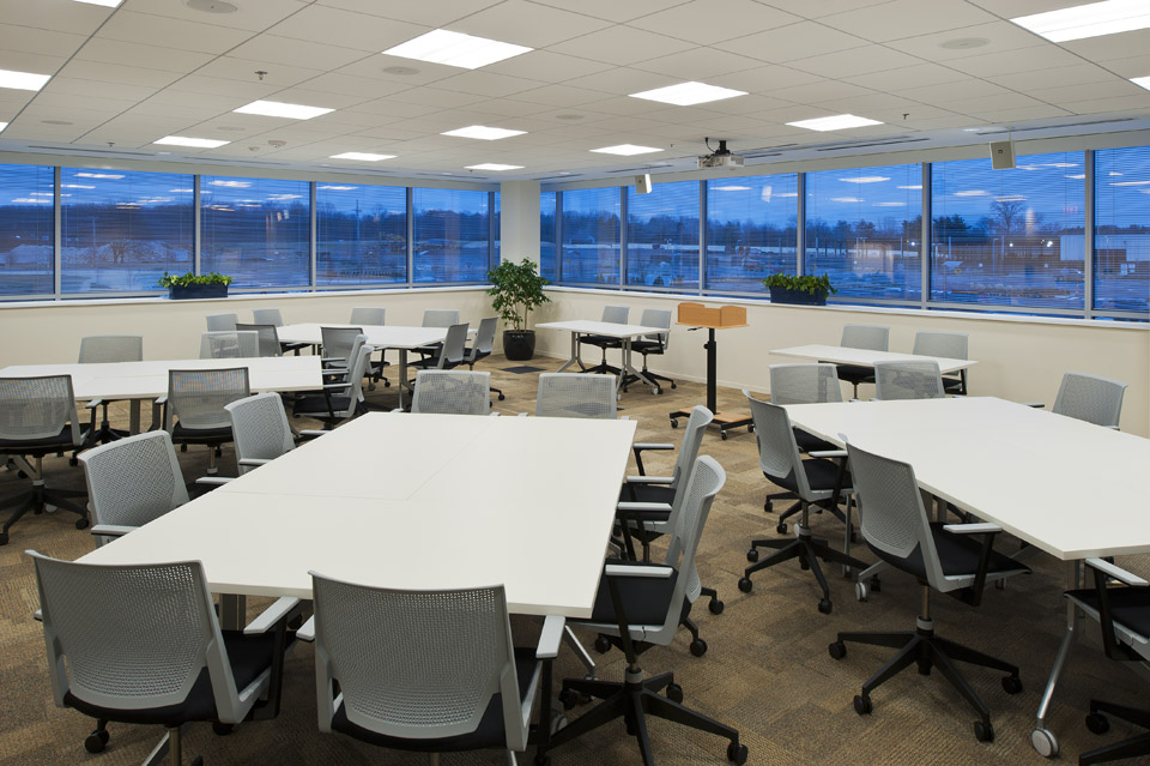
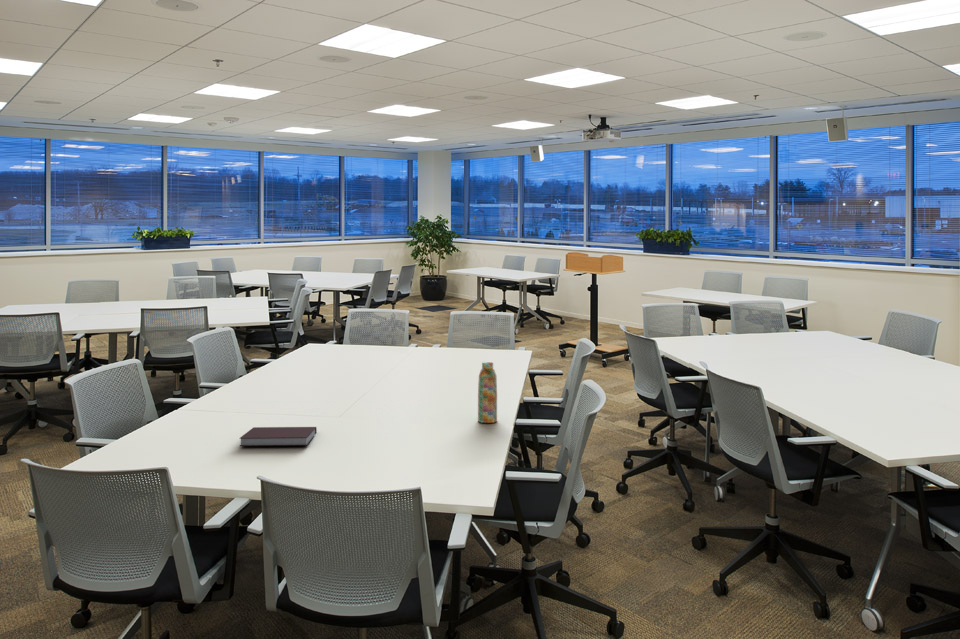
+ water bottle [477,361,498,424]
+ notebook [239,426,318,447]
